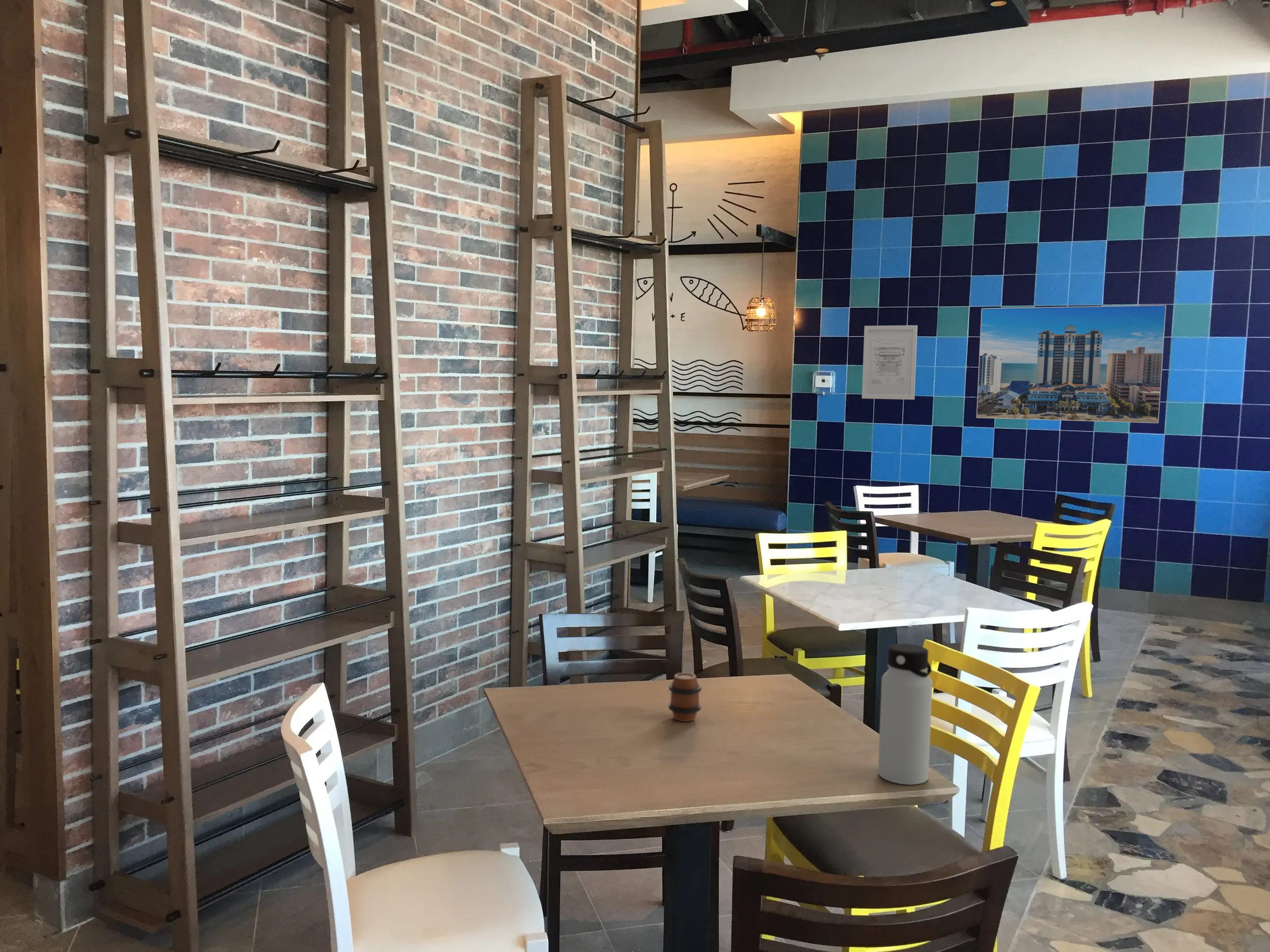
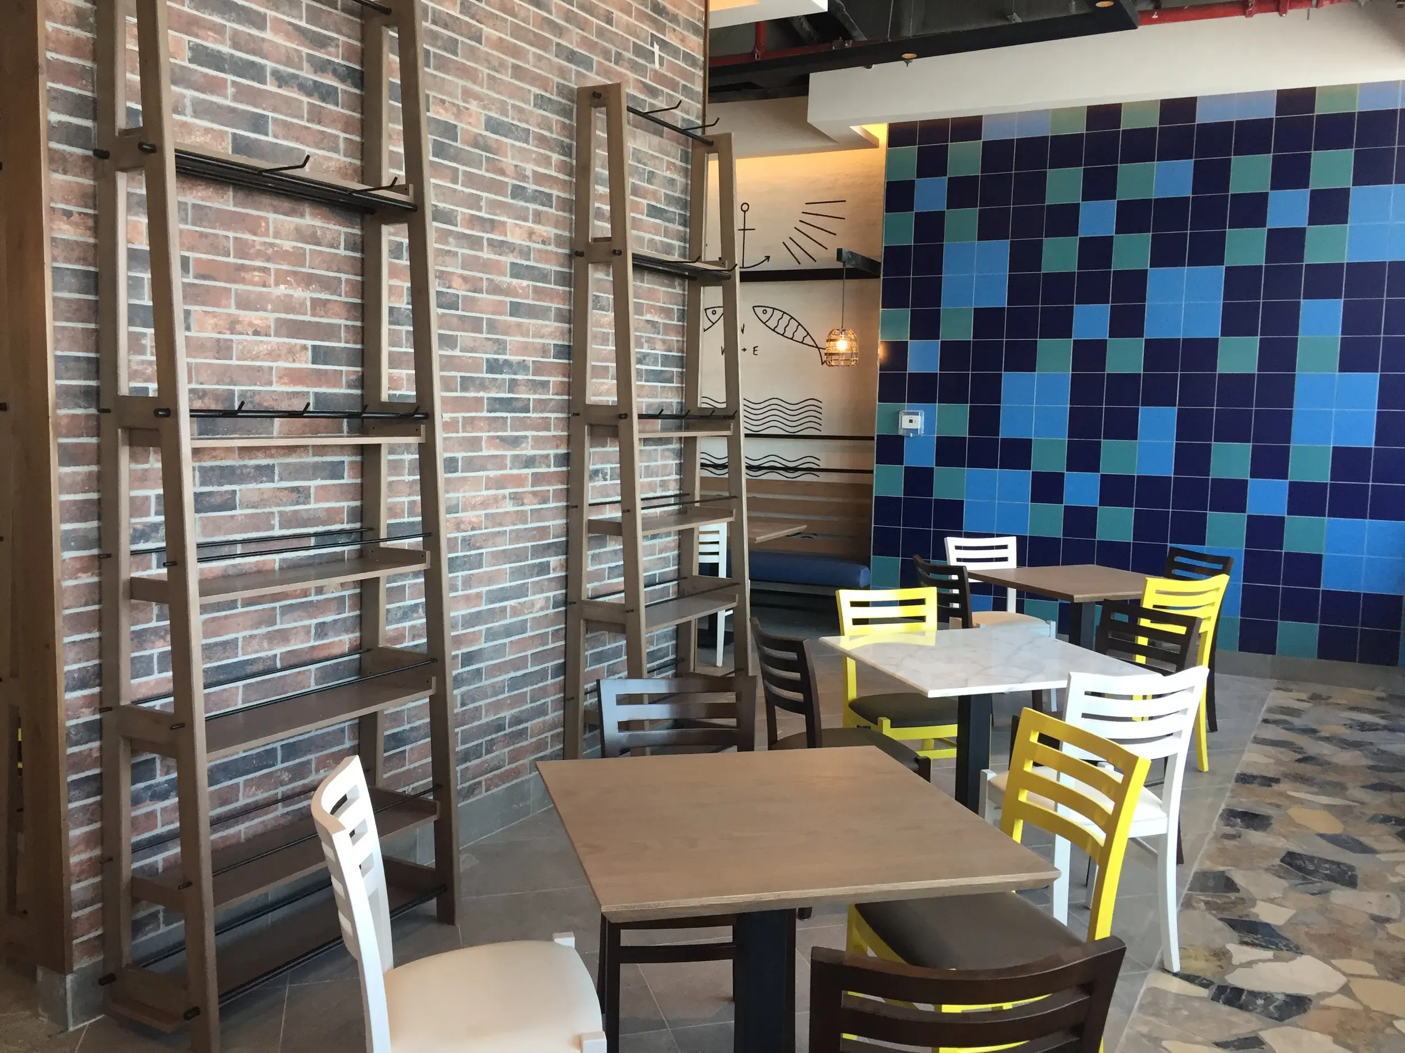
- wall art [862,325,918,400]
- water bottle [878,643,933,785]
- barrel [668,672,702,722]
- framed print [976,305,1167,424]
